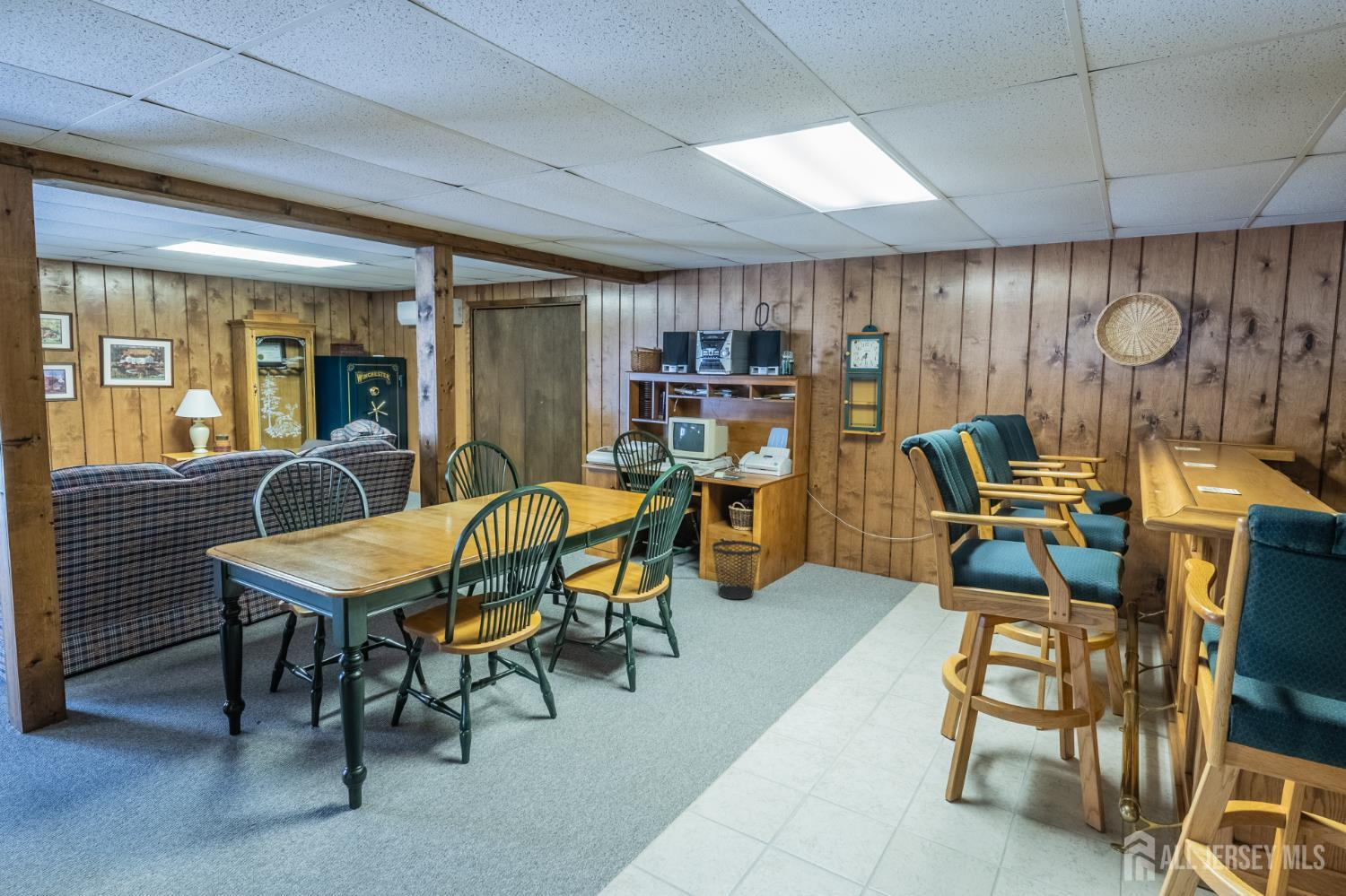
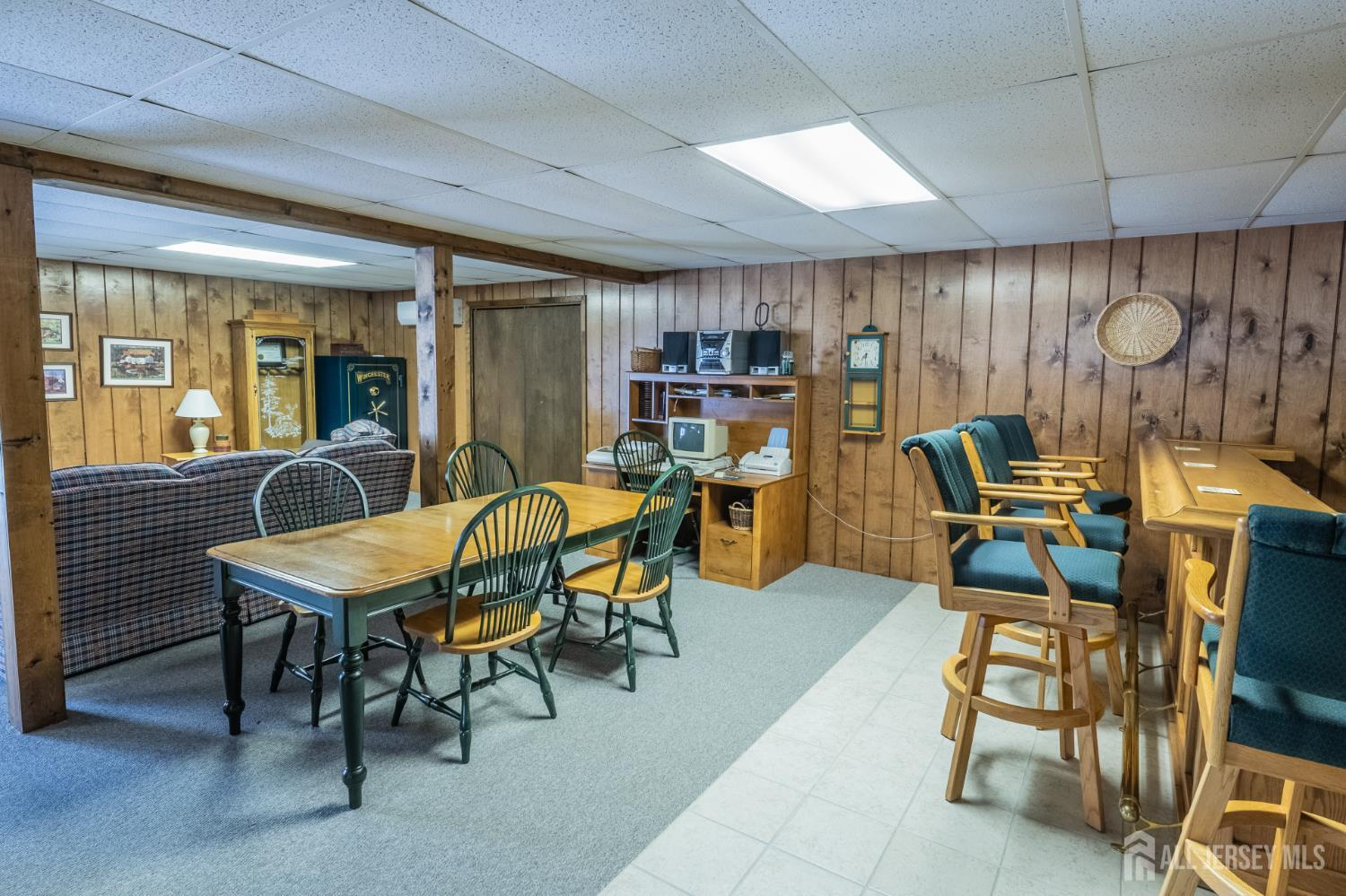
- wastebasket [712,540,762,600]
